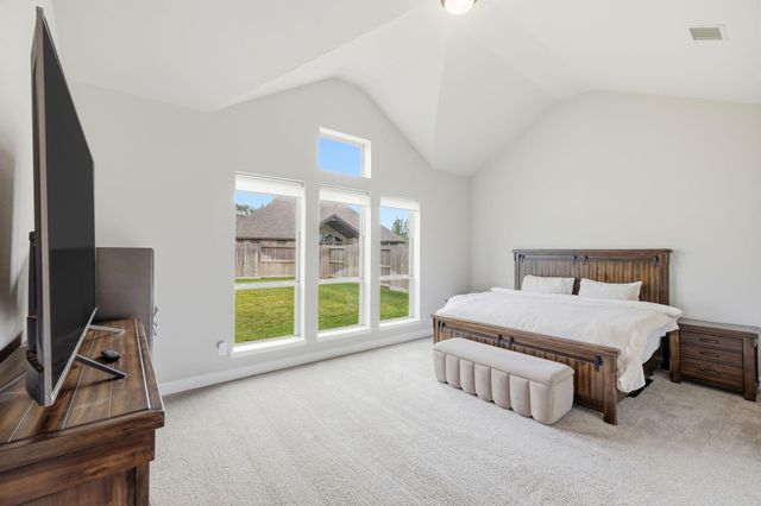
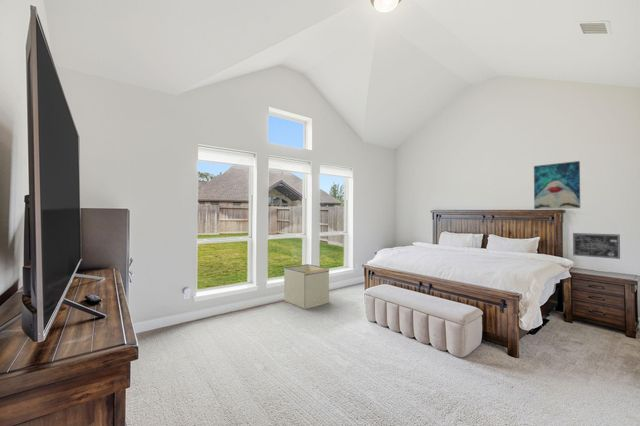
+ wall art [572,232,621,260]
+ wall art [533,160,581,210]
+ storage bin [283,263,330,310]
